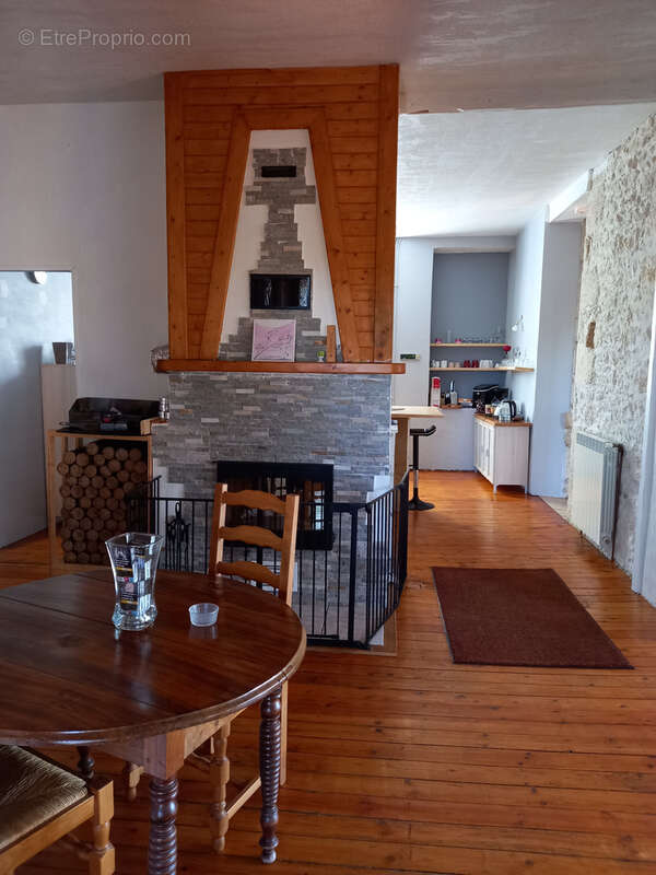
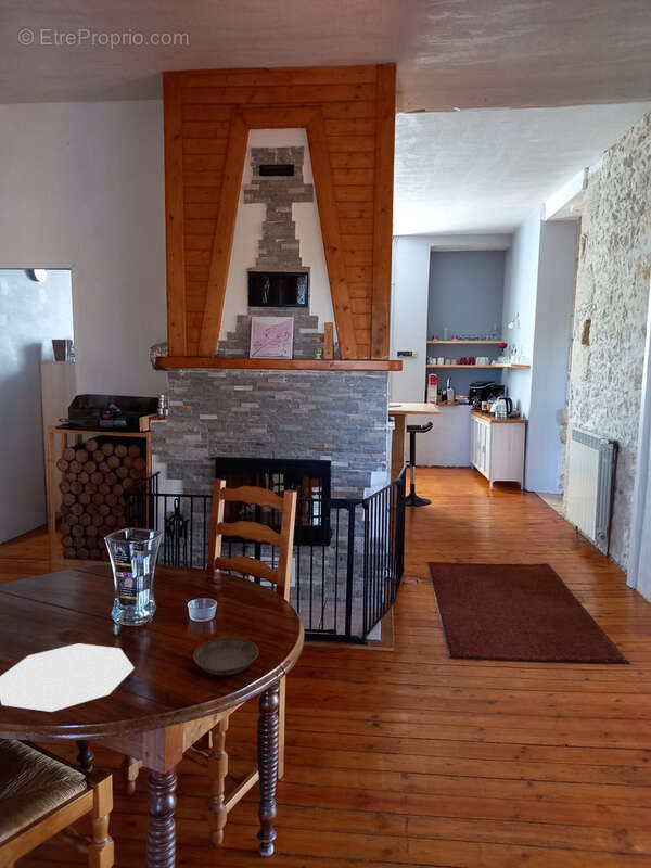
+ plate [0,642,136,713]
+ saucer [192,637,259,676]
